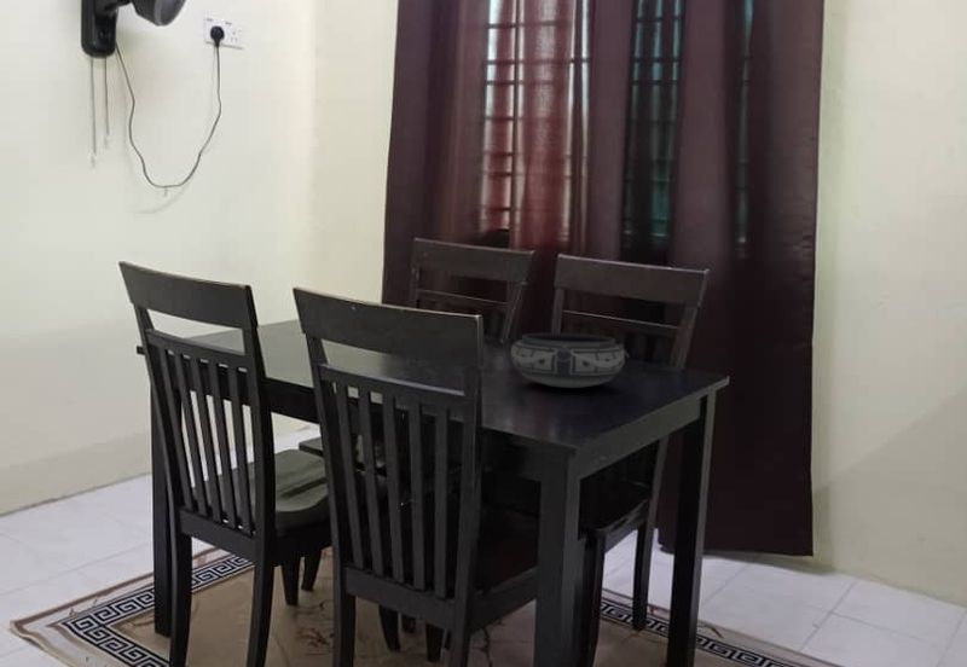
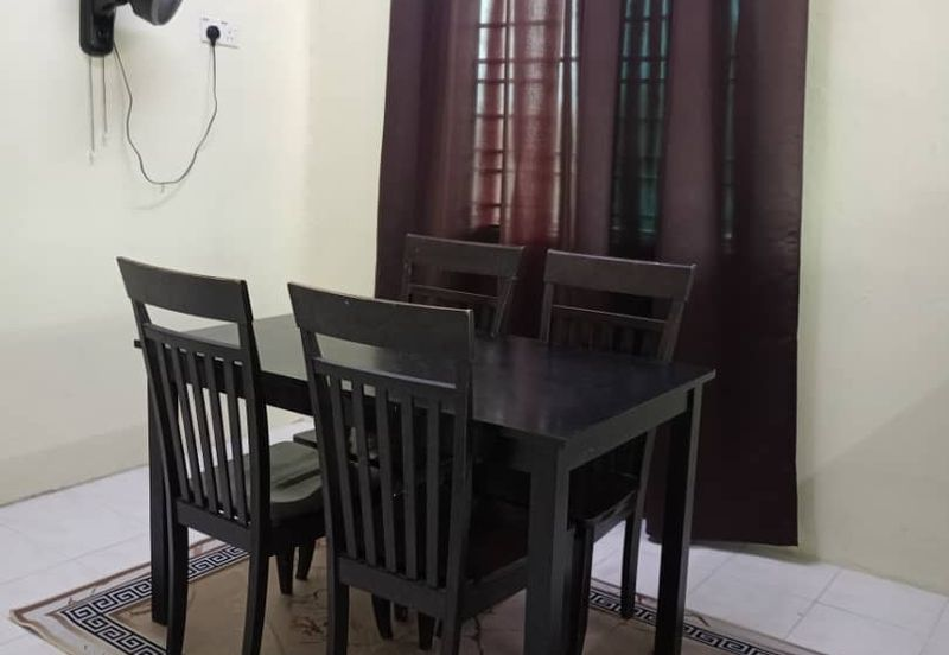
- bowl [506,332,631,389]
